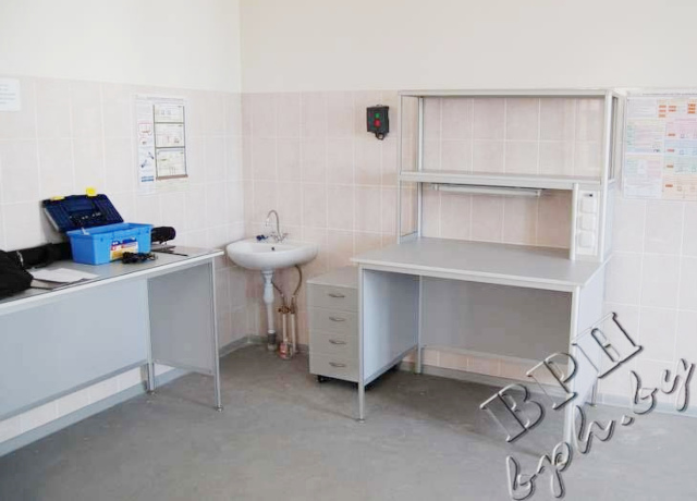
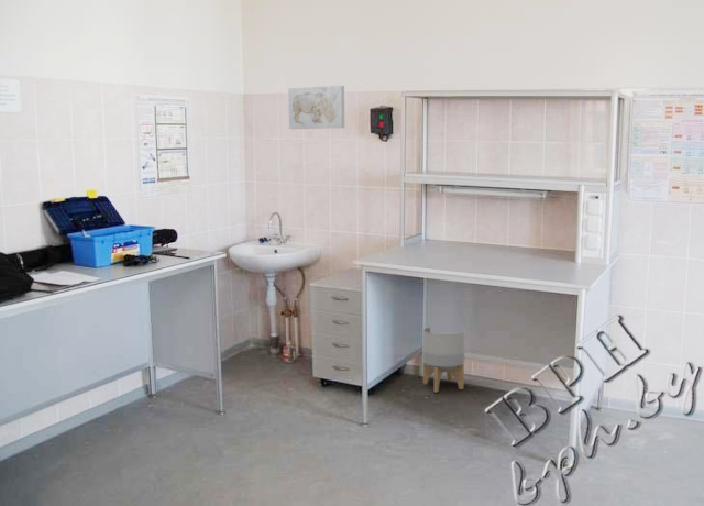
+ planter [421,326,466,394]
+ wall art [287,85,345,130]
